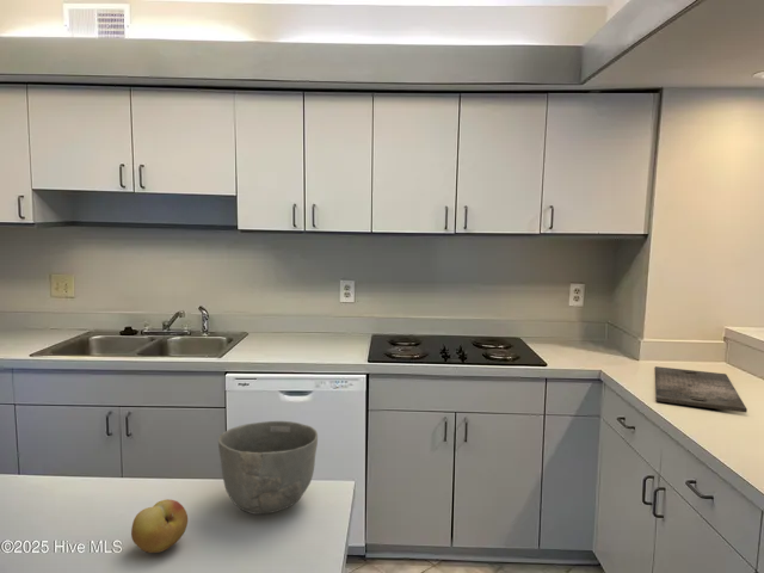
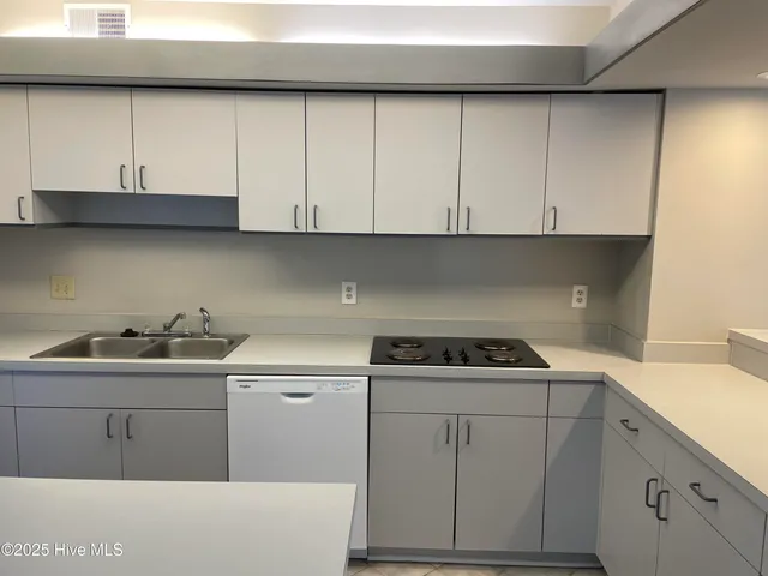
- bowl [217,420,319,516]
- cutting board [654,365,748,413]
- fruit [130,498,189,554]
